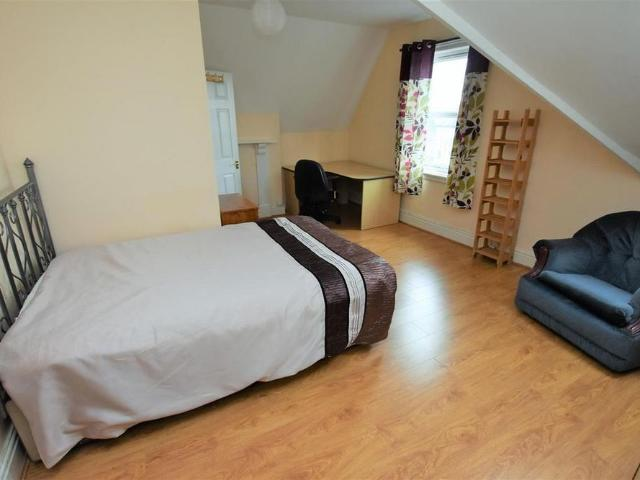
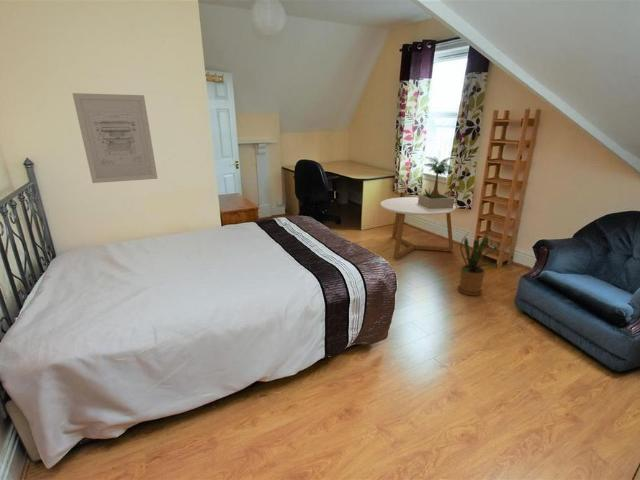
+ wall art [71,92,158,184]
+ potted plant [417,156,455,209]
+ house plant [457,230,504,297]
+ coffee table [379,196,457,260]
